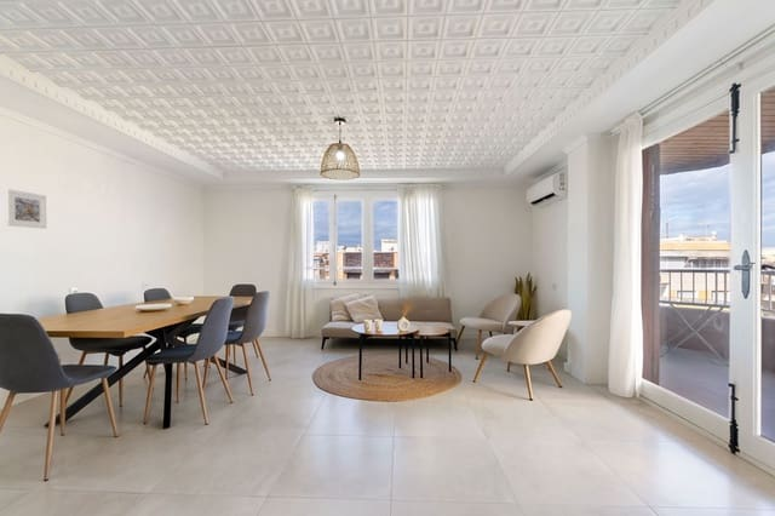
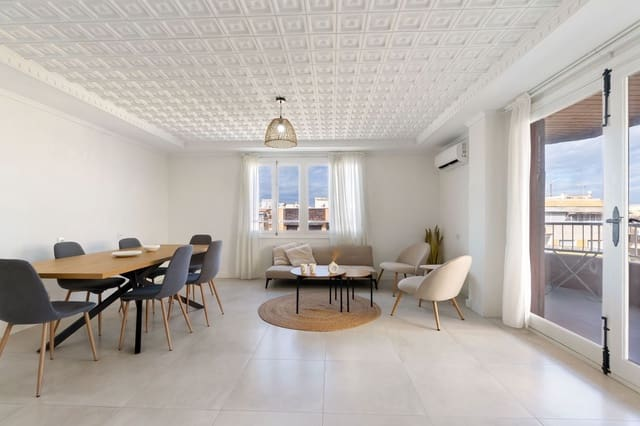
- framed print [4,188,47,230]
